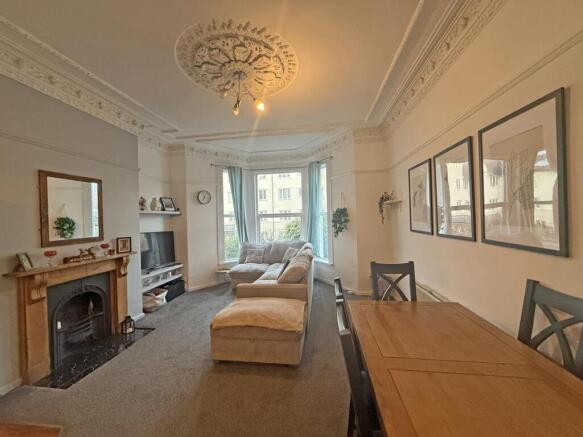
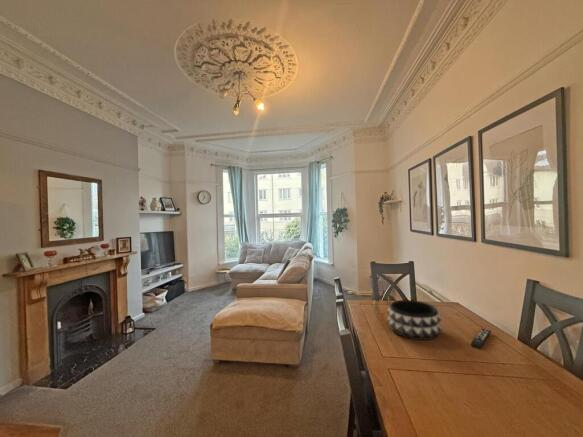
+ remote control [470,327,492,350]
+ decorative bowl [386,299,443,341]
